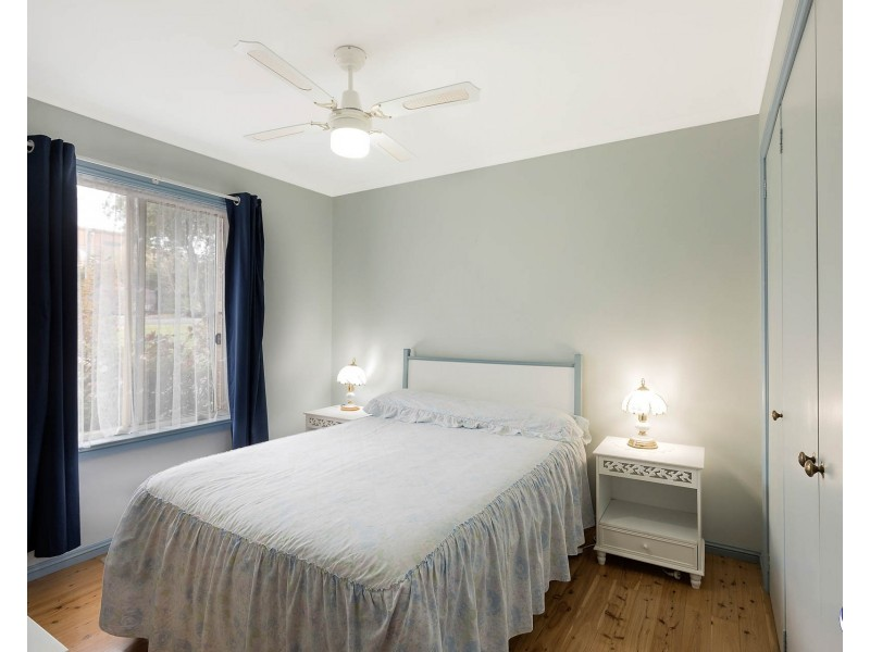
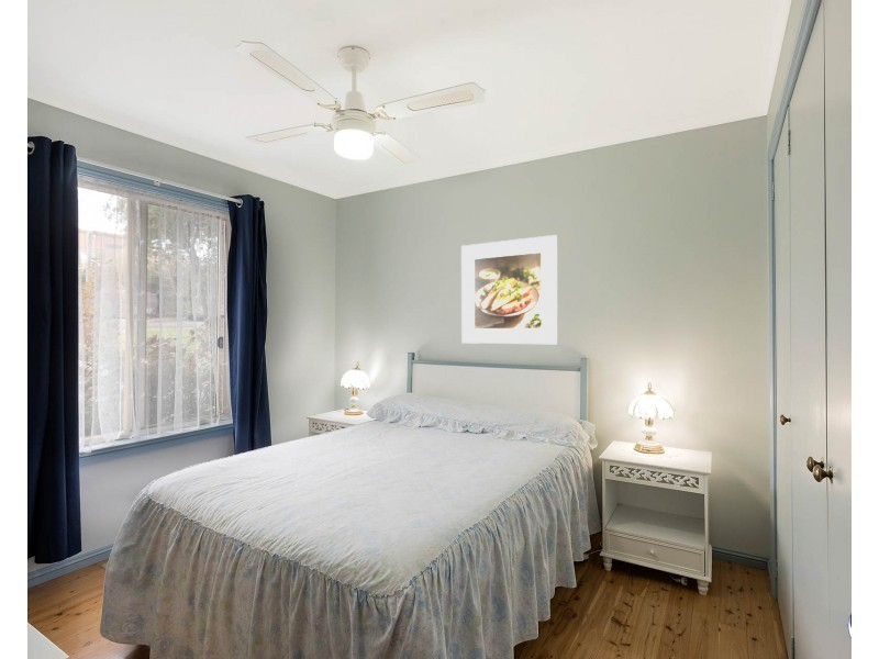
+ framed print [460,234,559,345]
